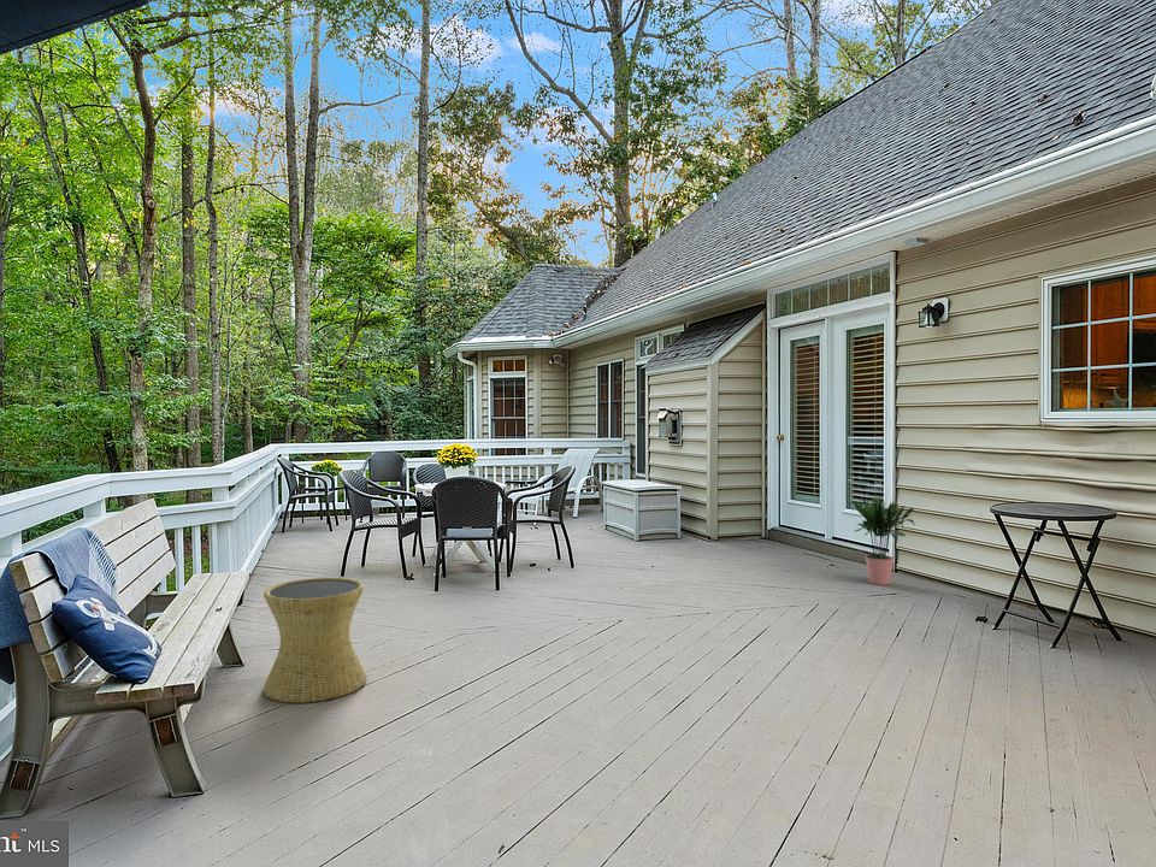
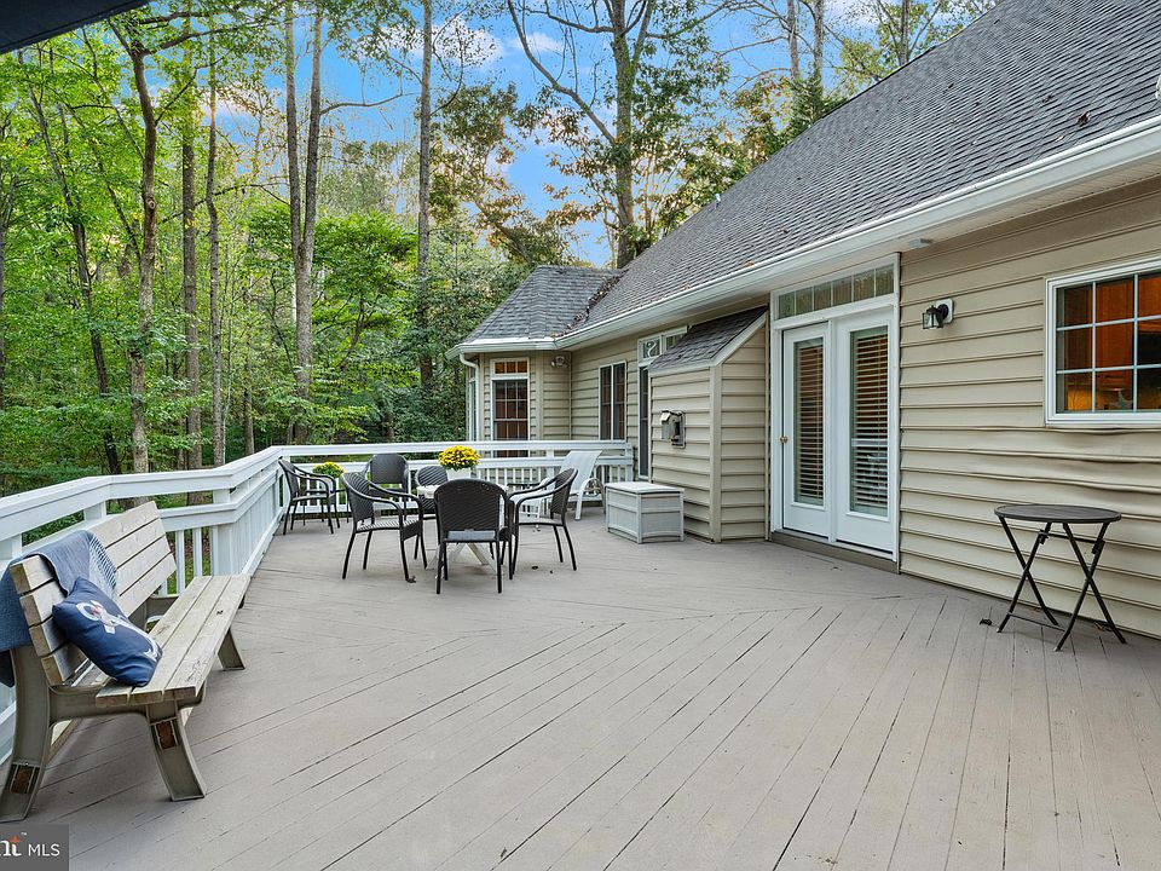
- side table [263,577,367,704]
- potted plant [851,495,916,586]
